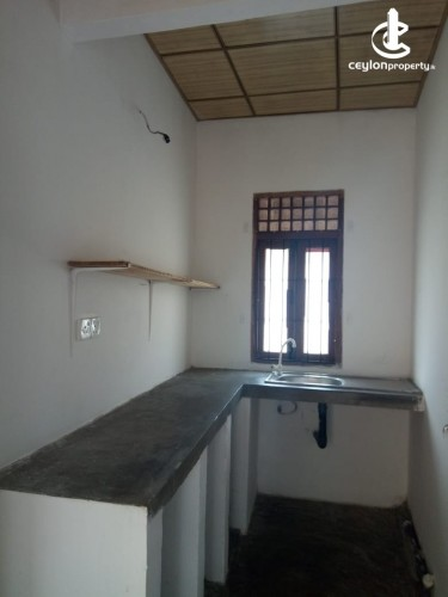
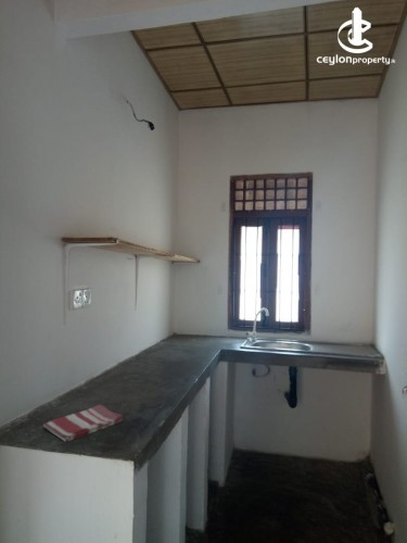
+ dish towel [42,404,124,443]
